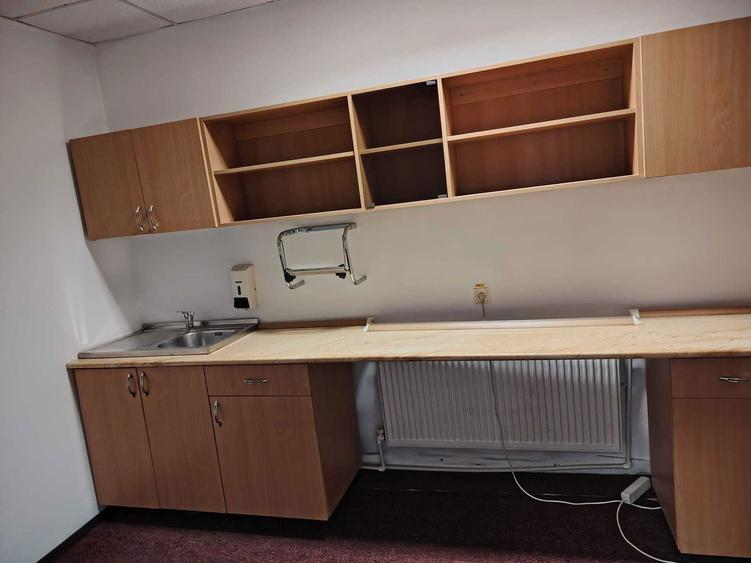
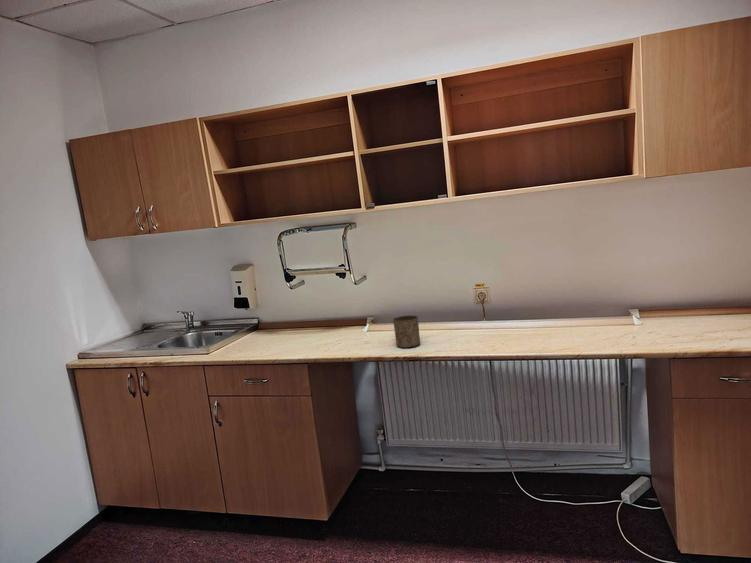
+ cup [392,314,421,349]
